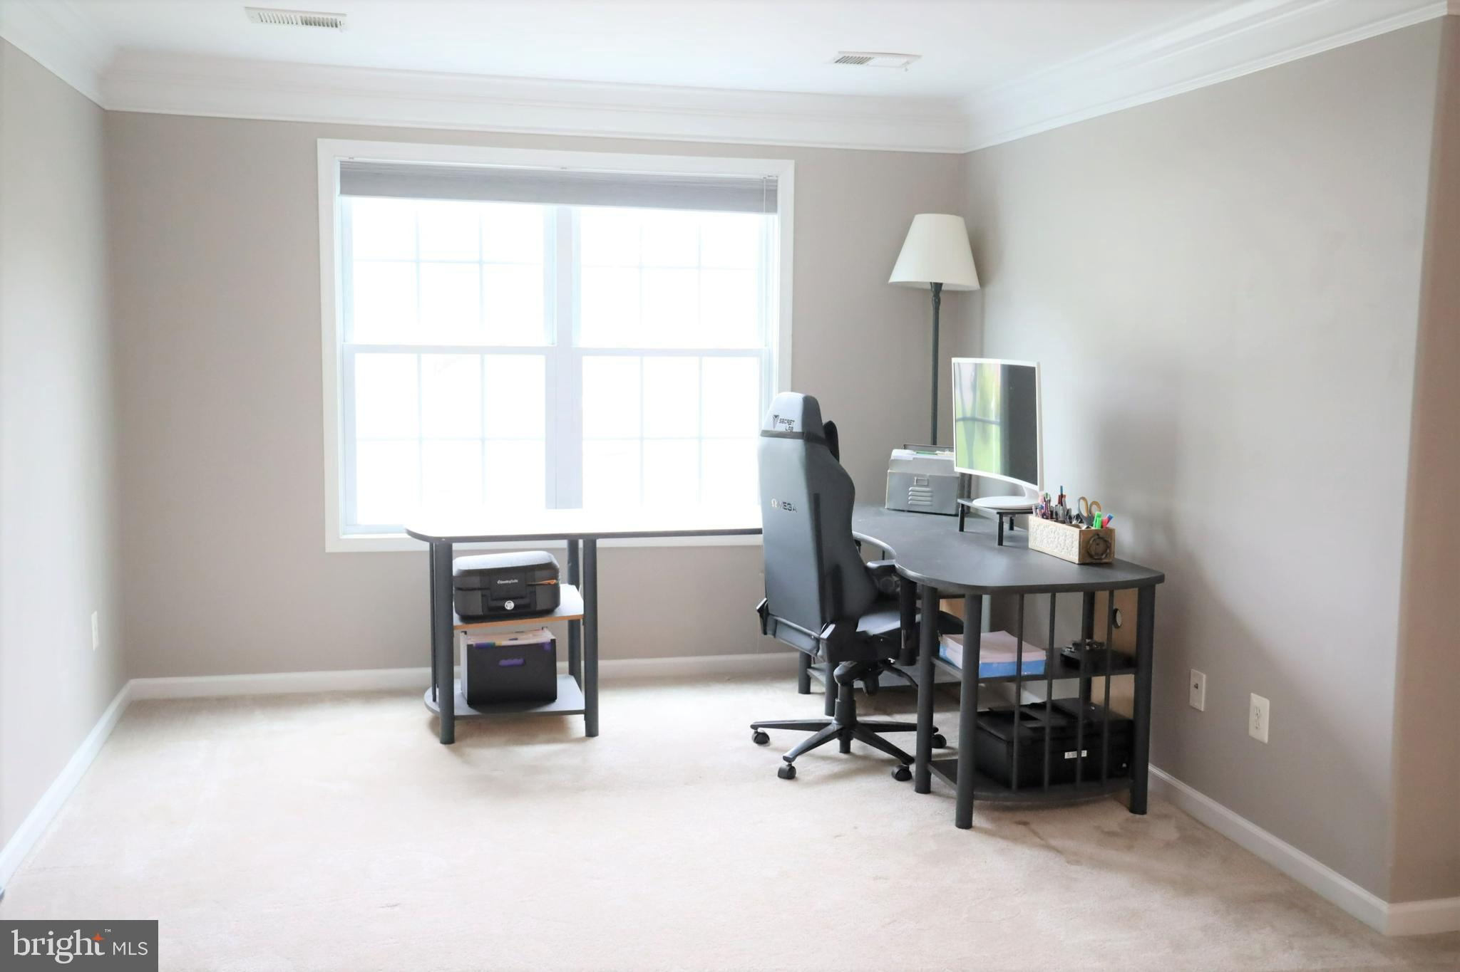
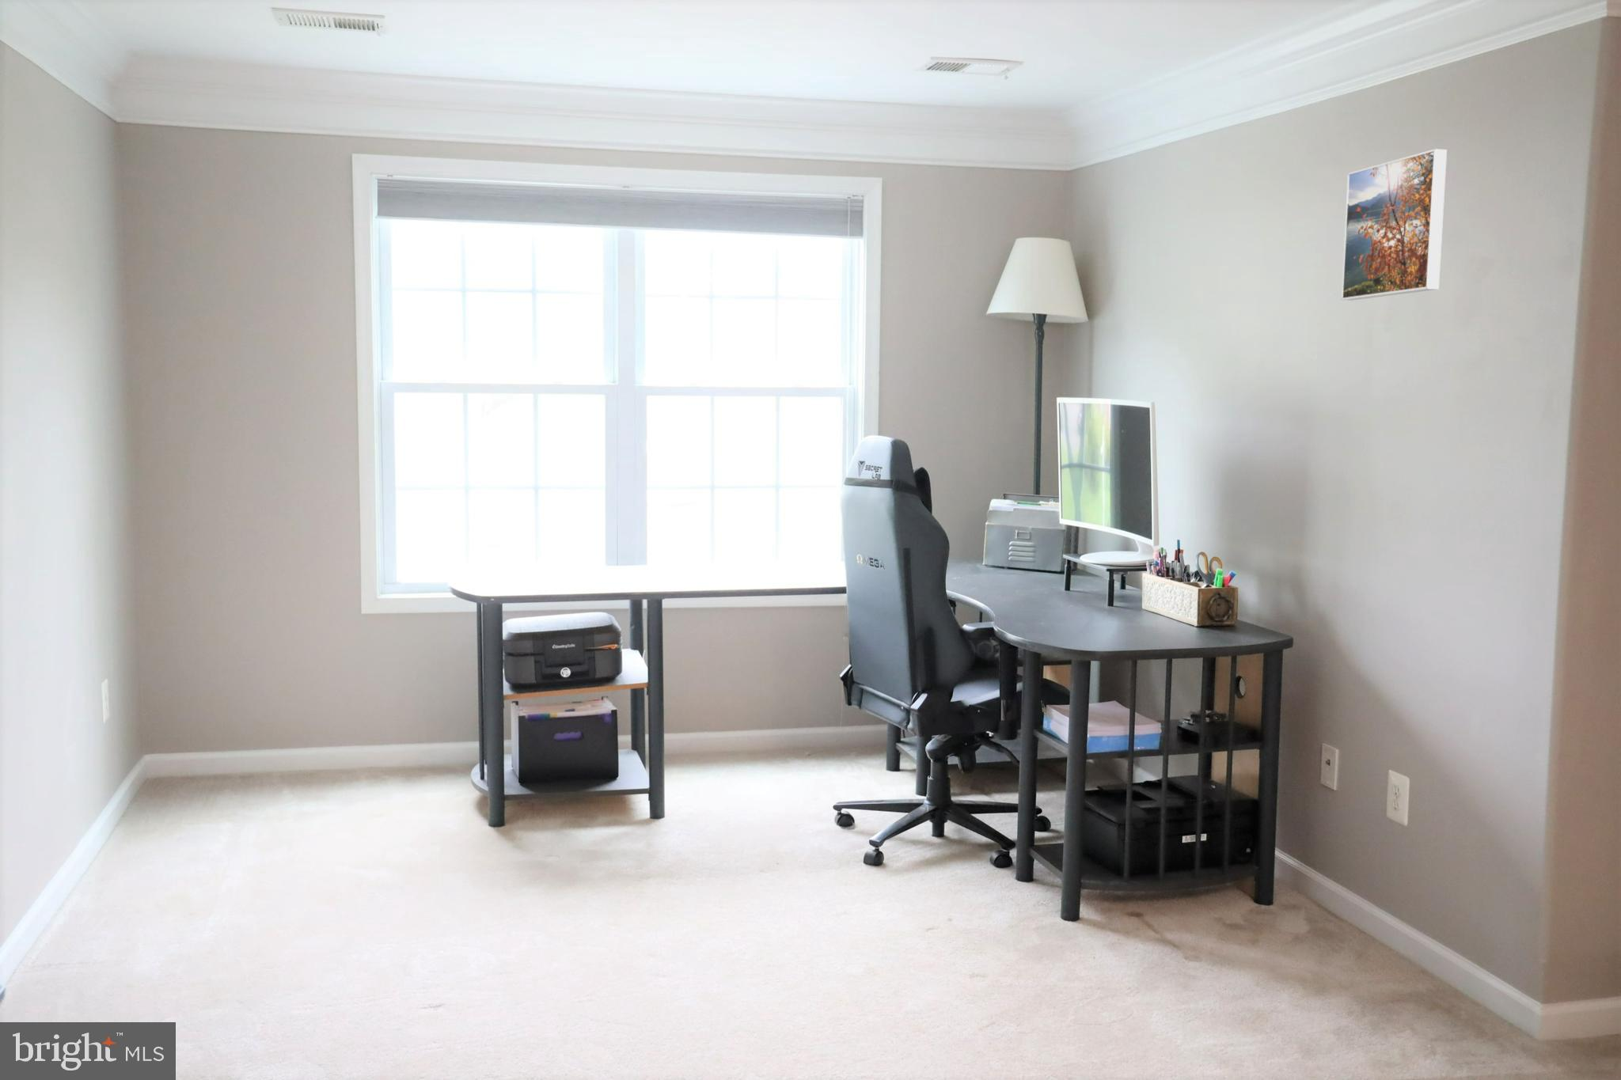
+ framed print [1341,148,1447,300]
